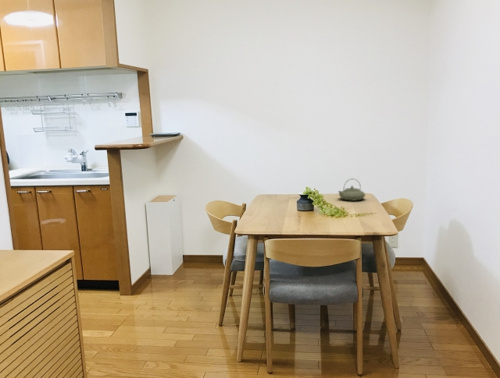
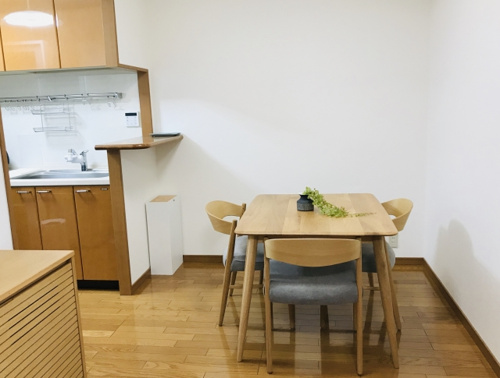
- teapot [337,178,366,202]
